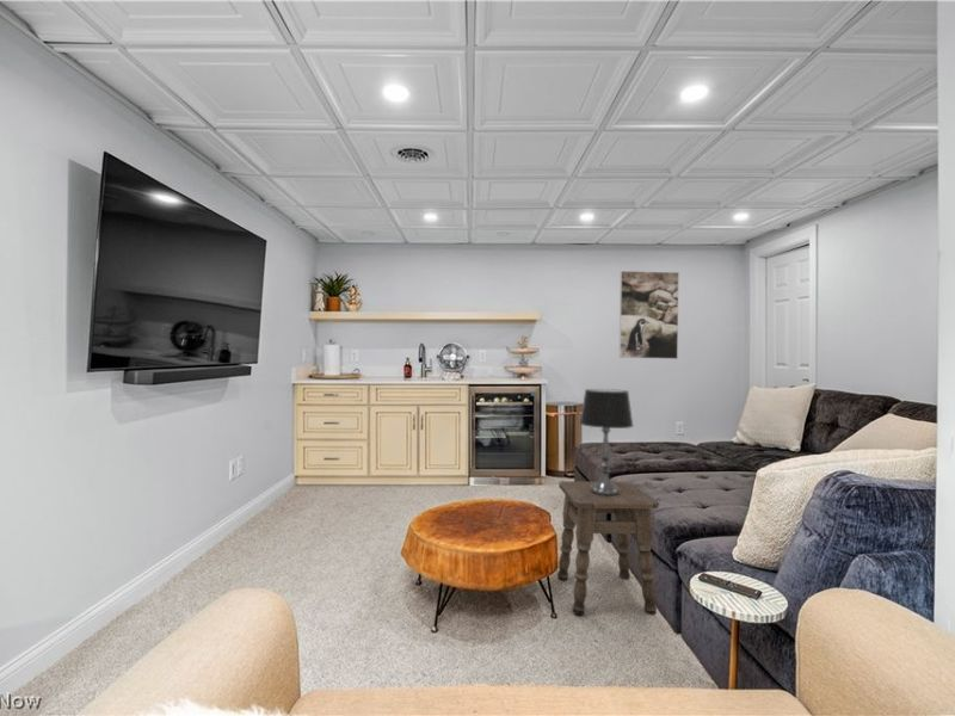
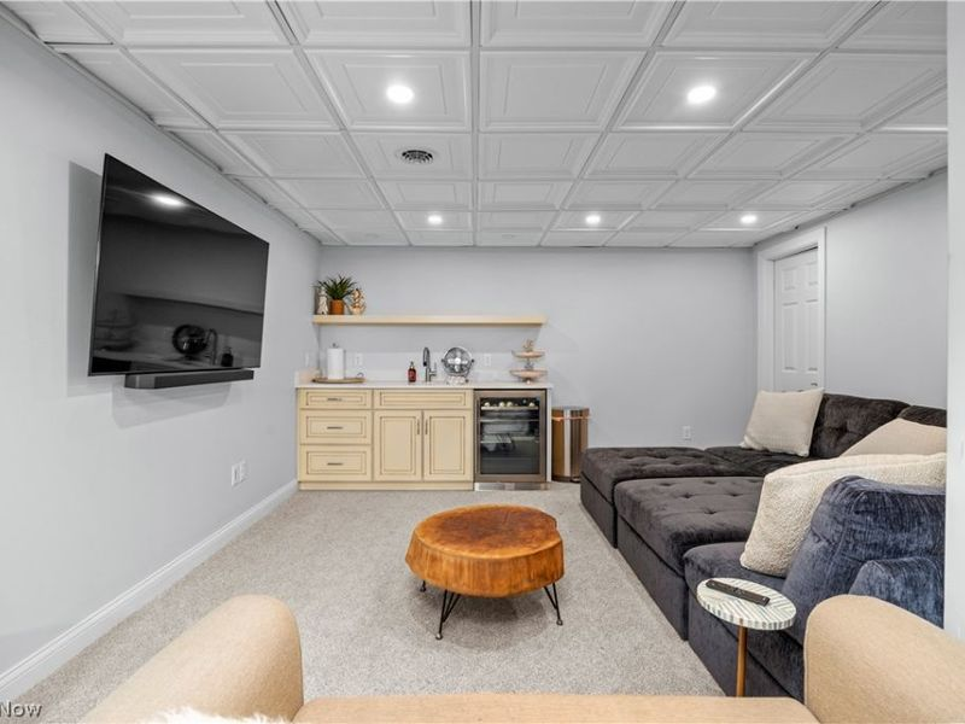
- side table [556,480,659,616]
- table lamp [579,388,634,496]
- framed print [618,270,680,360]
